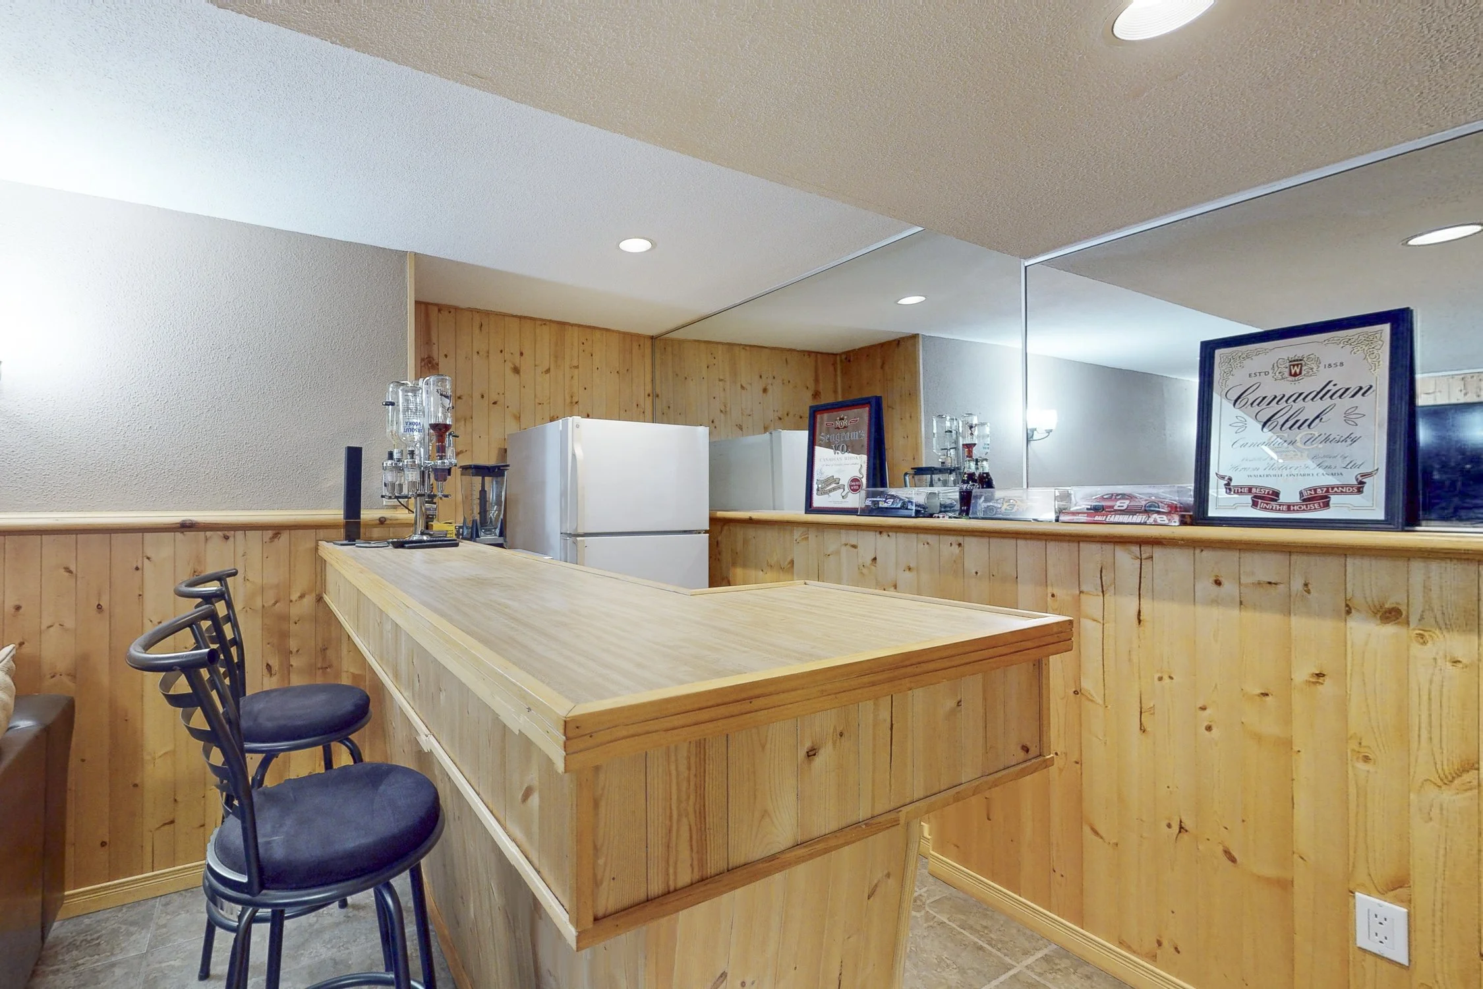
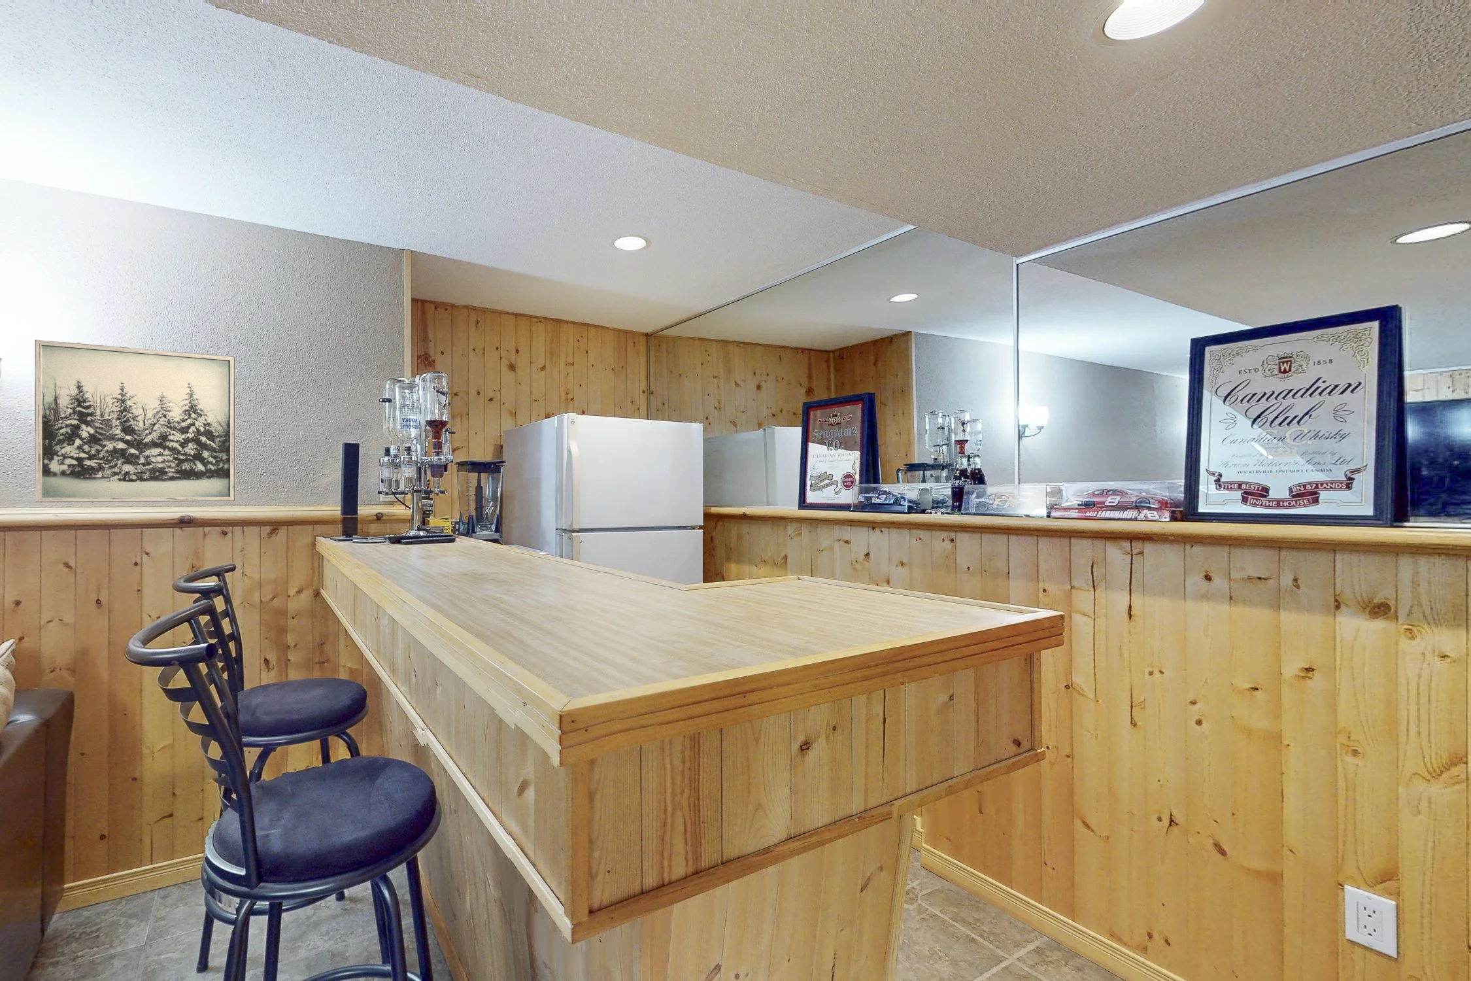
+ wall art [35,339,236,503]
